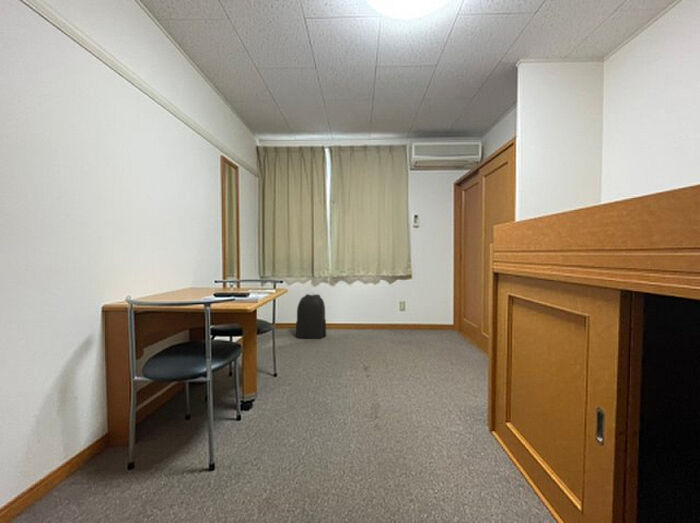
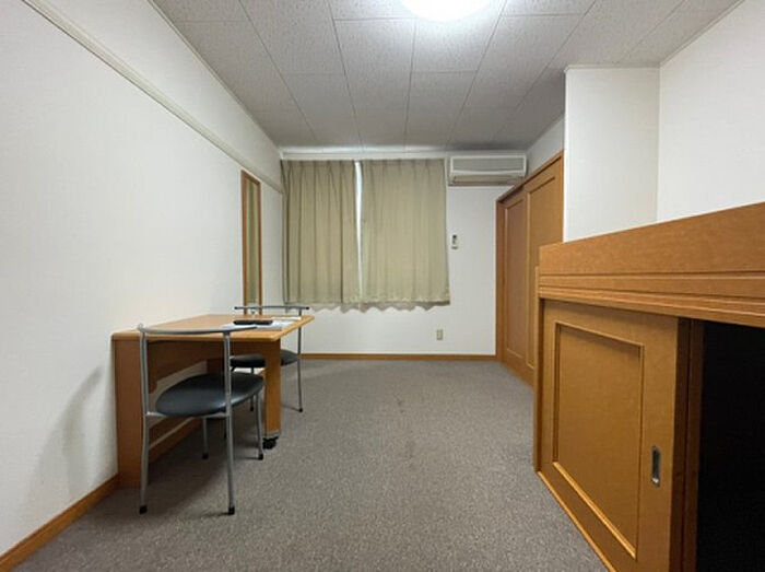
- backpack [295,293,327,340]
